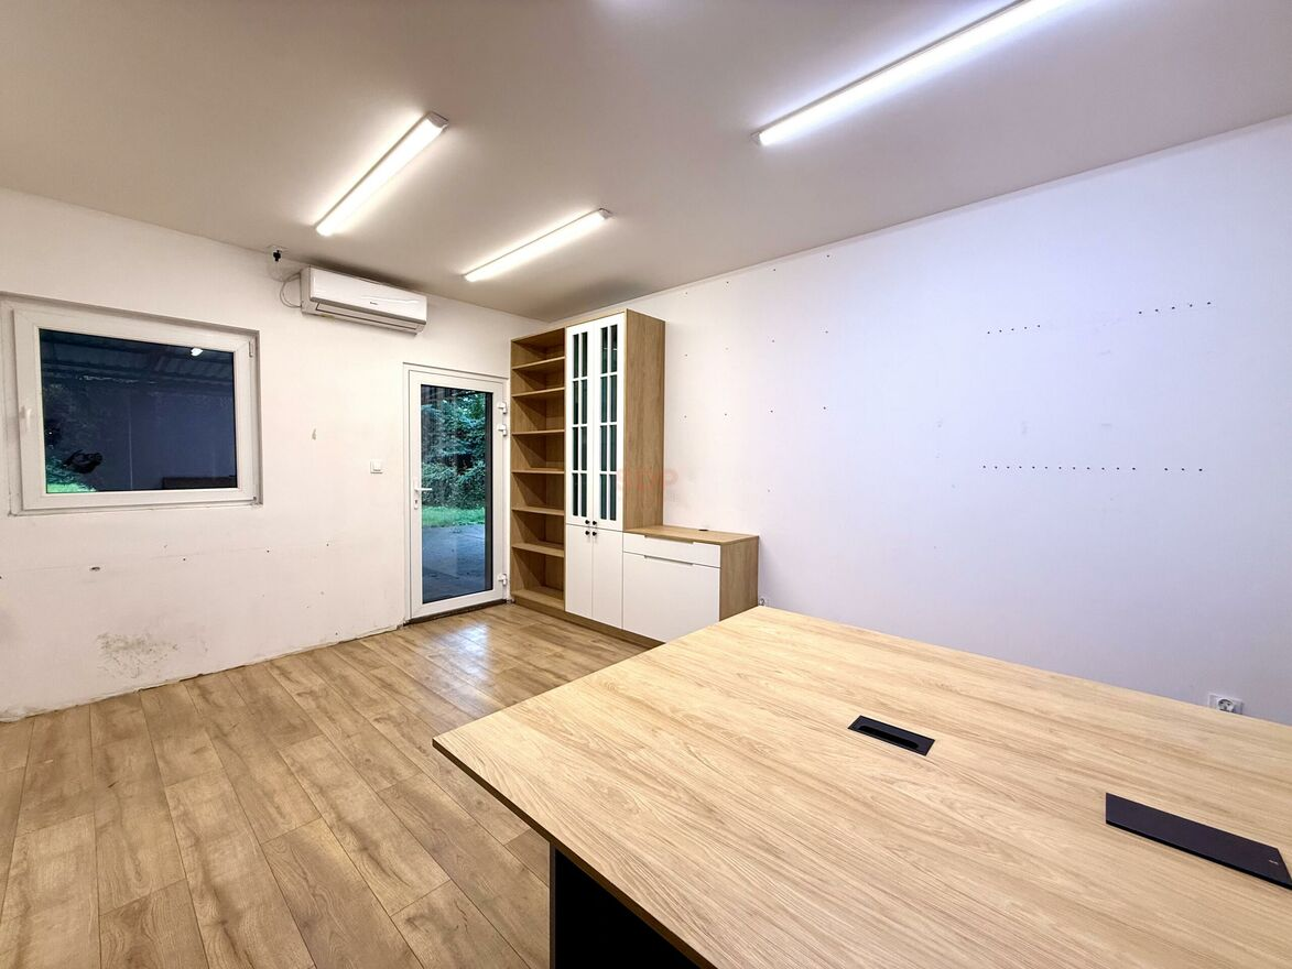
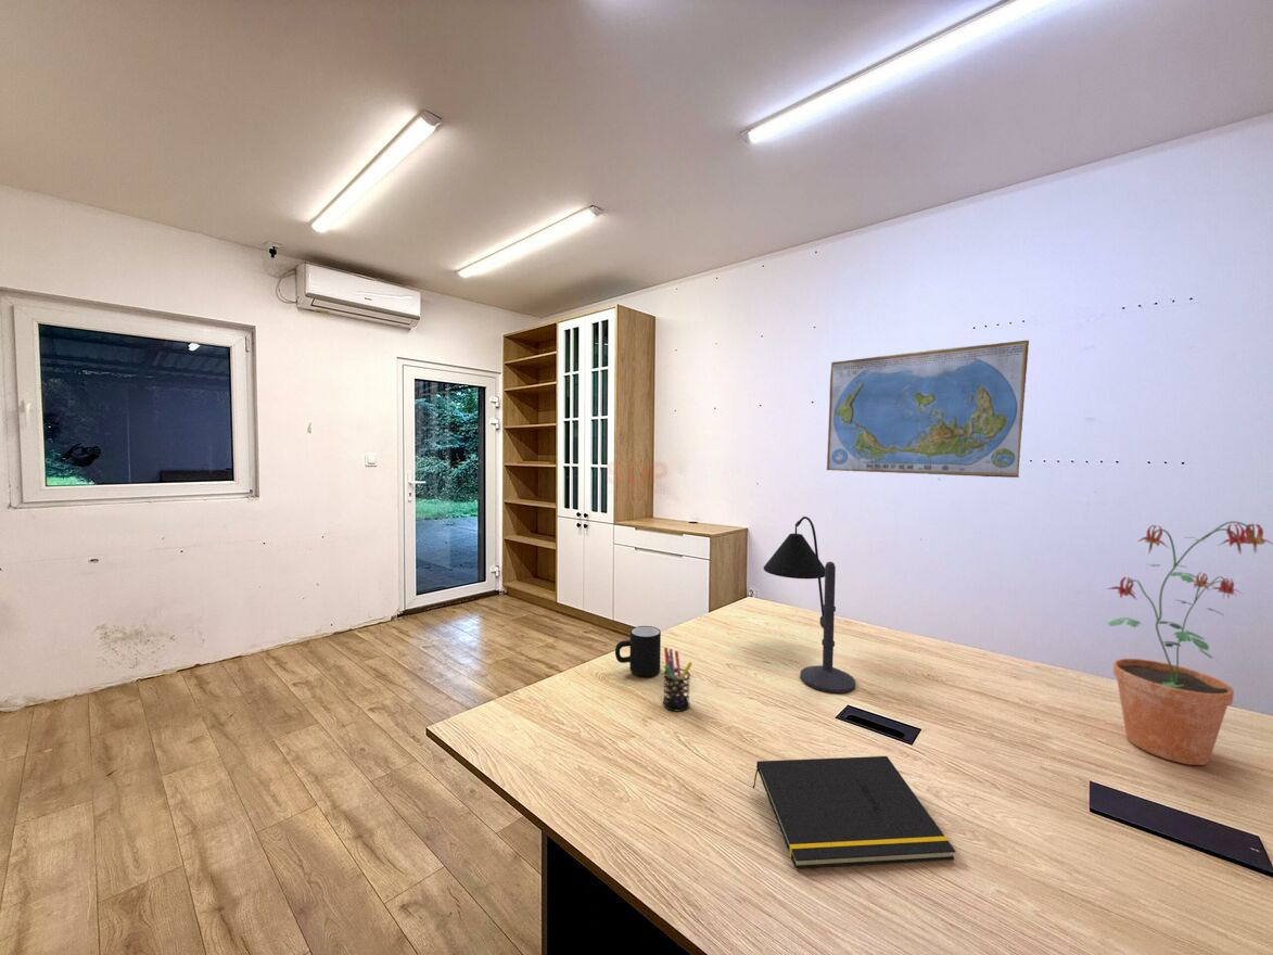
+ world map [826,339,1030,479]
+ pen holder [662,647,693,712]
+ mug [614,625,662,677]
+ desk lamp [763,515,856,695]
+ notepad [752,755,957,869]
+ potted plant [1106,520,1273,766]
